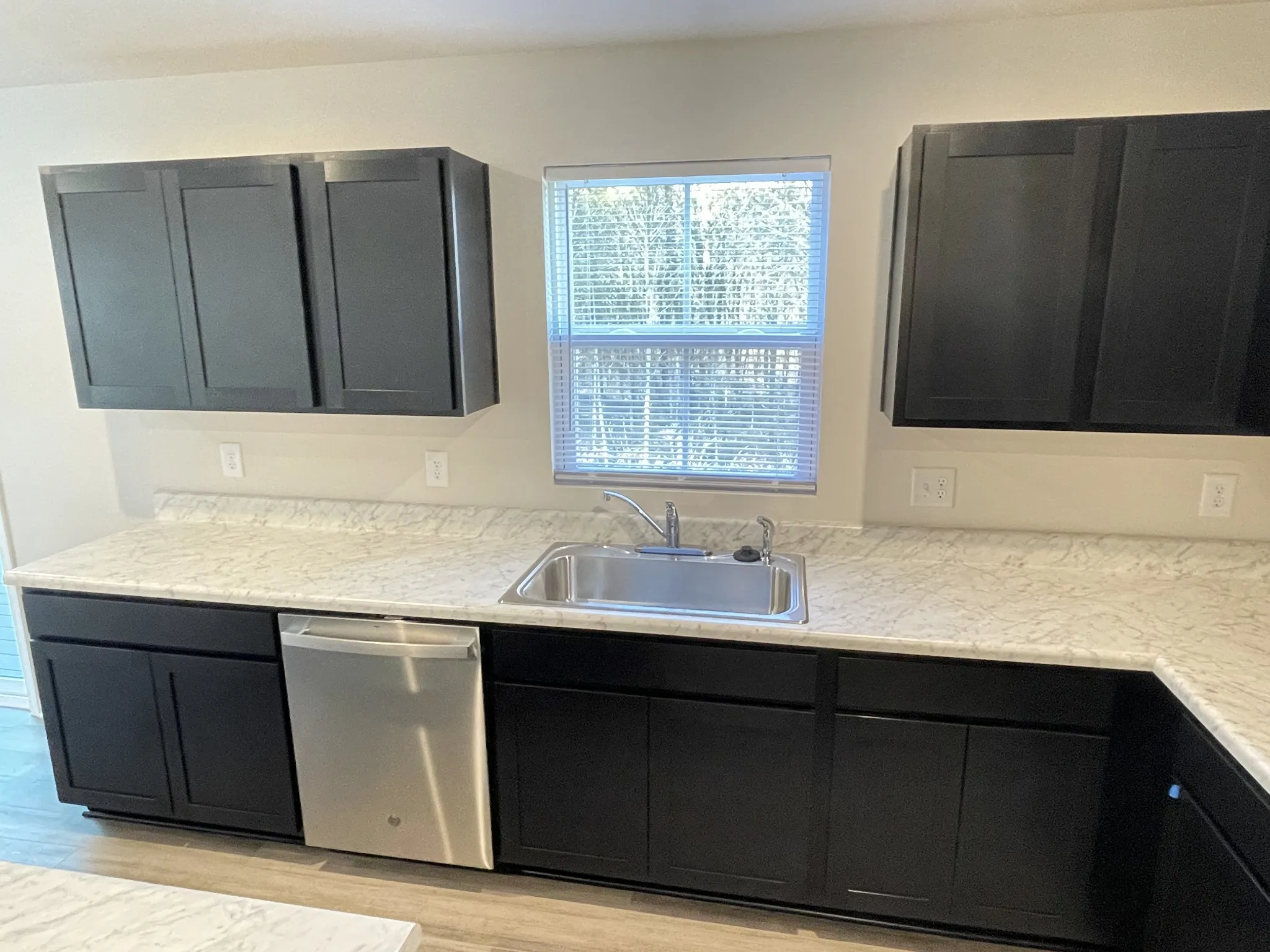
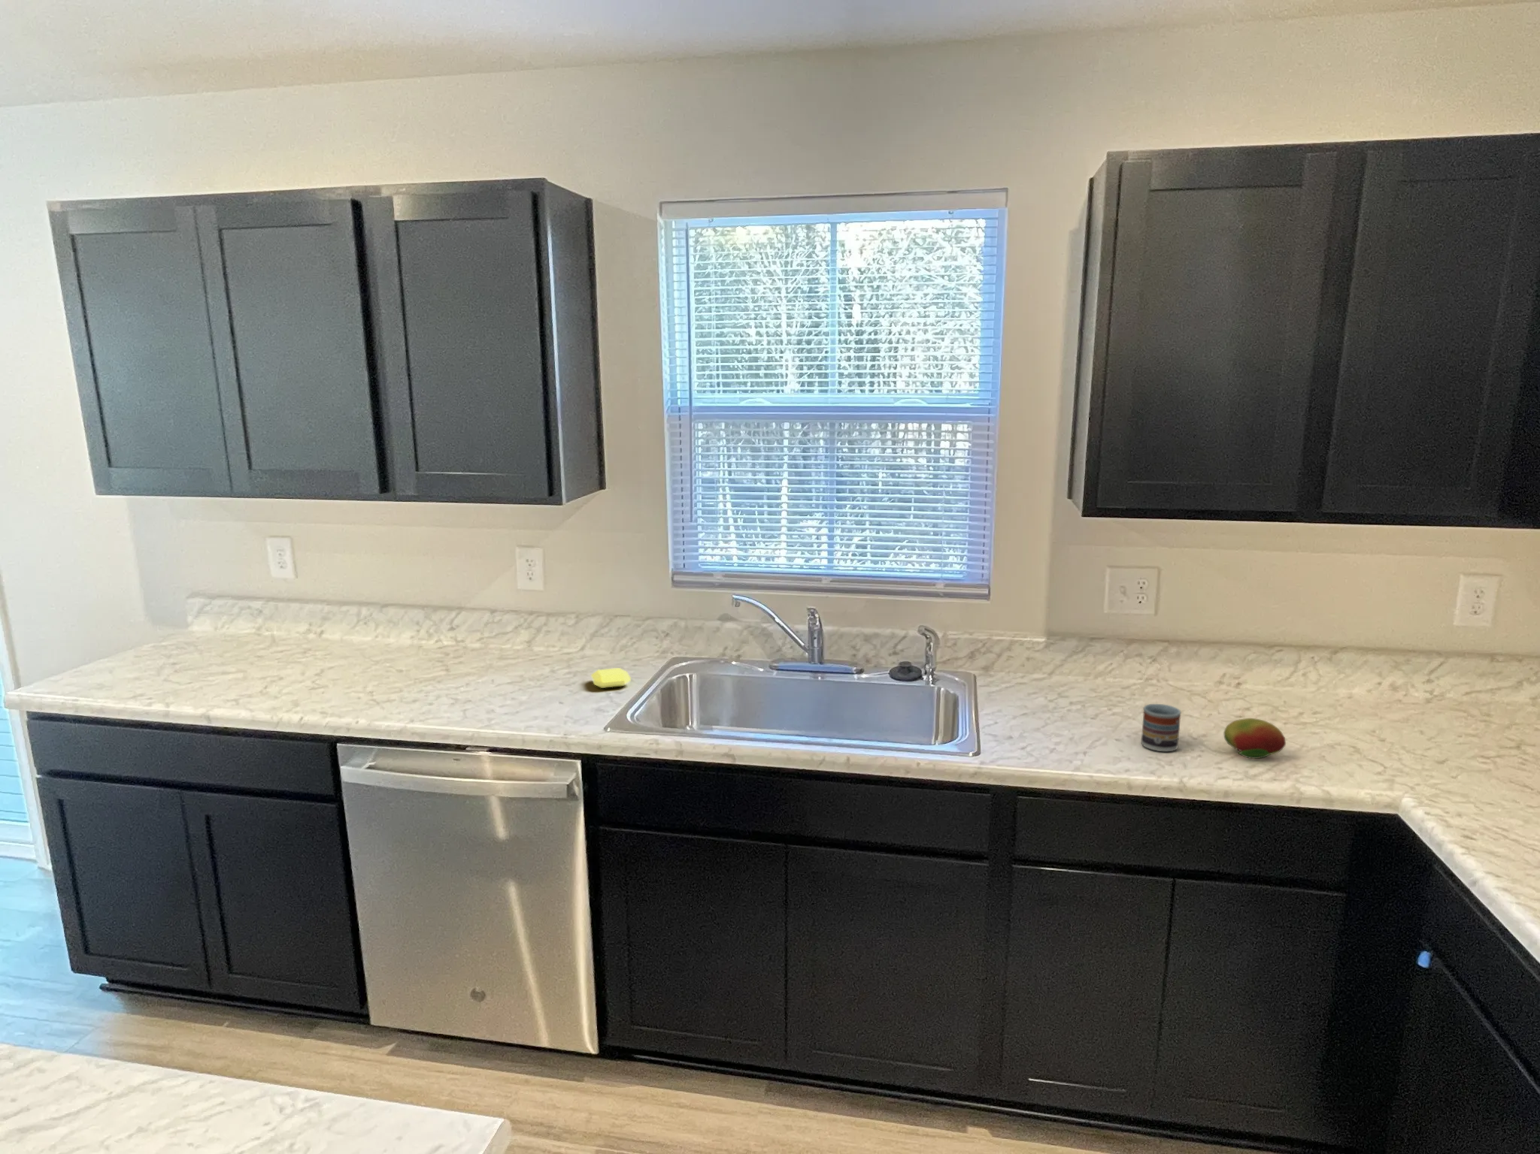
+ soap bar [591,667,632,689]
+ cup [1141,703,1181,752]
+ fruit [1222,718,1287,760]
